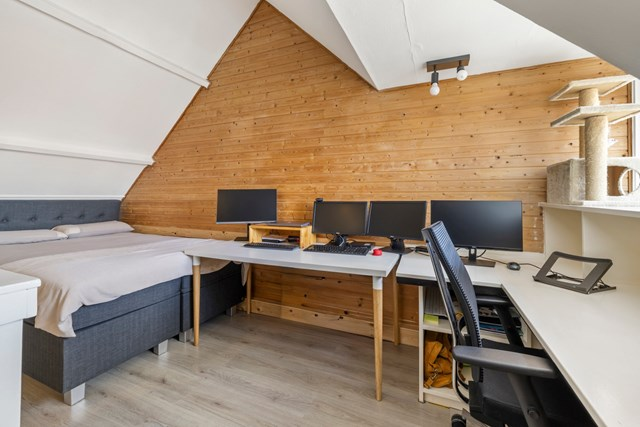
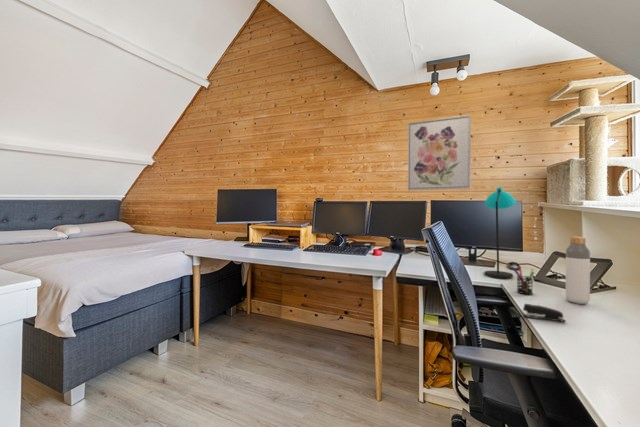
+ pen holder [512,265,535,295]
+ wall art [407,114,472,192]
+ desk lamp [483,186,517,279]
+ bottle [565,236,591,305]
+ stapler [522,303,567,323]
